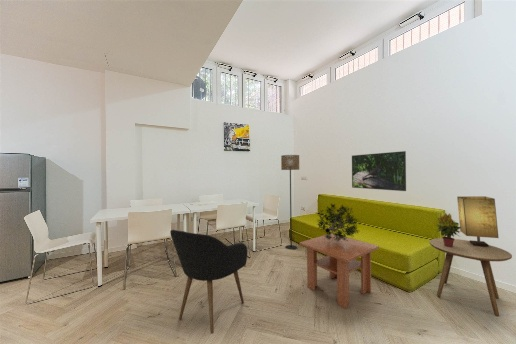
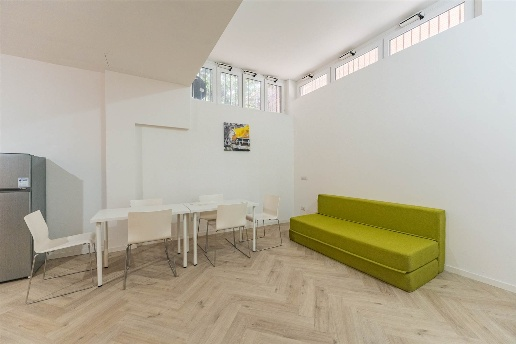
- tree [316,203,361,242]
- coffee table [299,233,380,310]
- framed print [351,150,407,192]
- armchair [169,229,248,335]
- potted plant [435,212,461,247]
- floor lamp [280,154,300,251]
- table lamp [456,195,500,247]
- side table [428,237,513,317]
